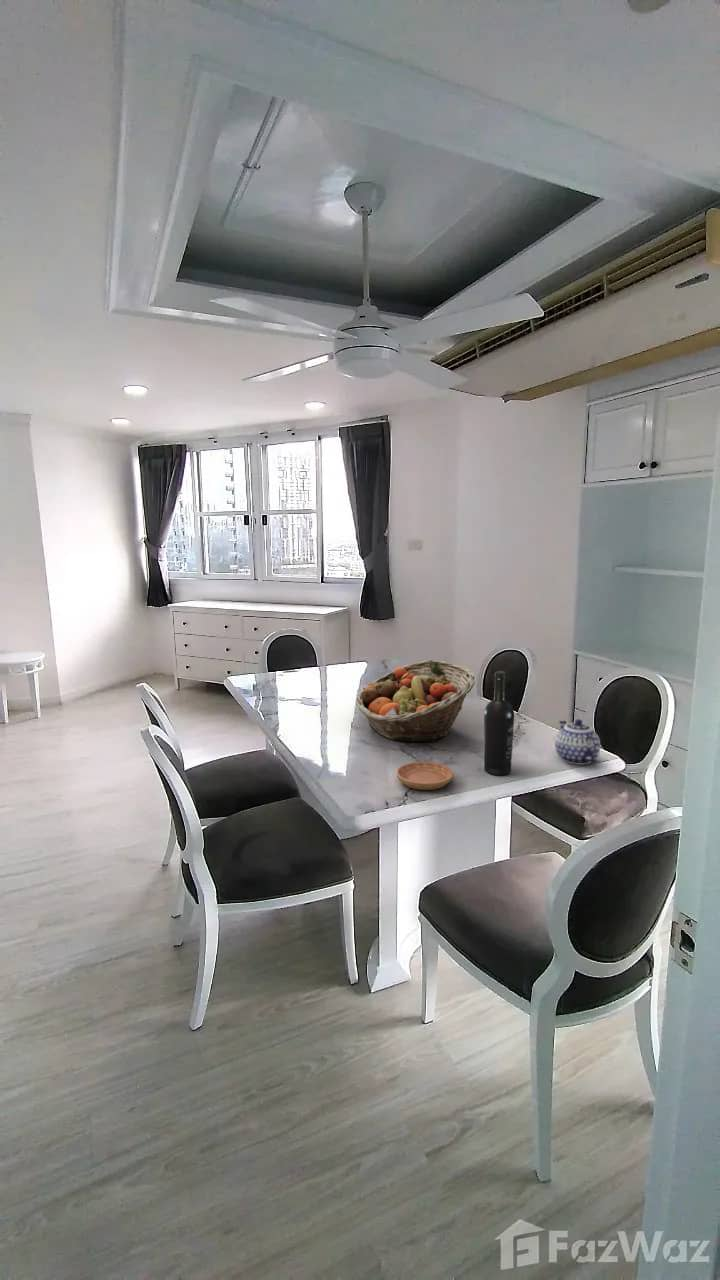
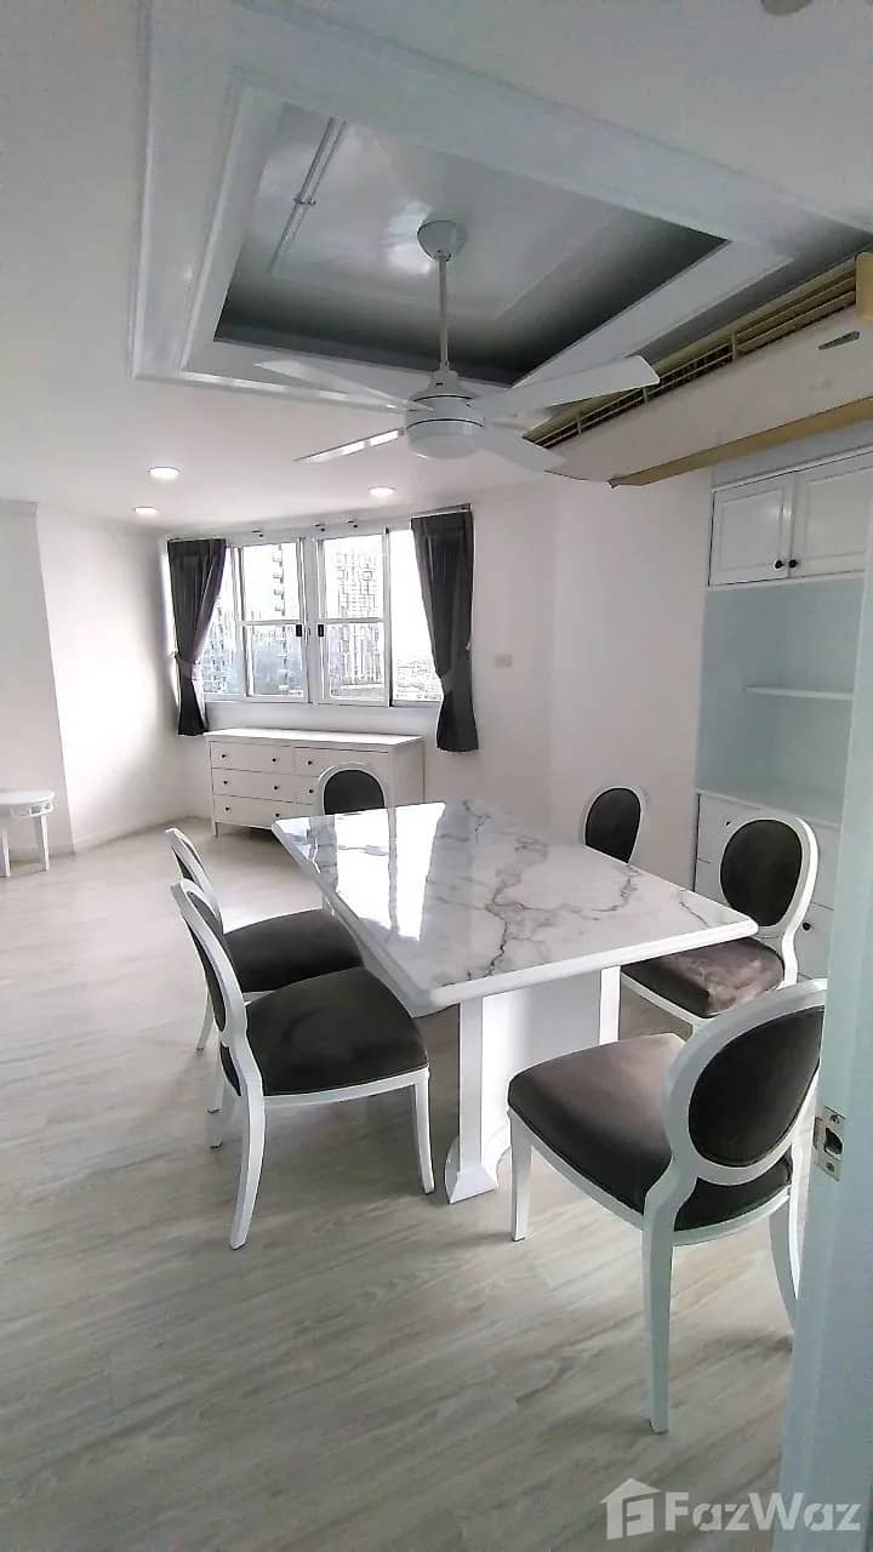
- wine bottle [483,670,515,777]
- saucer [395,761,454,791]
- fruit basket [355,659,477,743]
- teapot [554,718,601,766]
